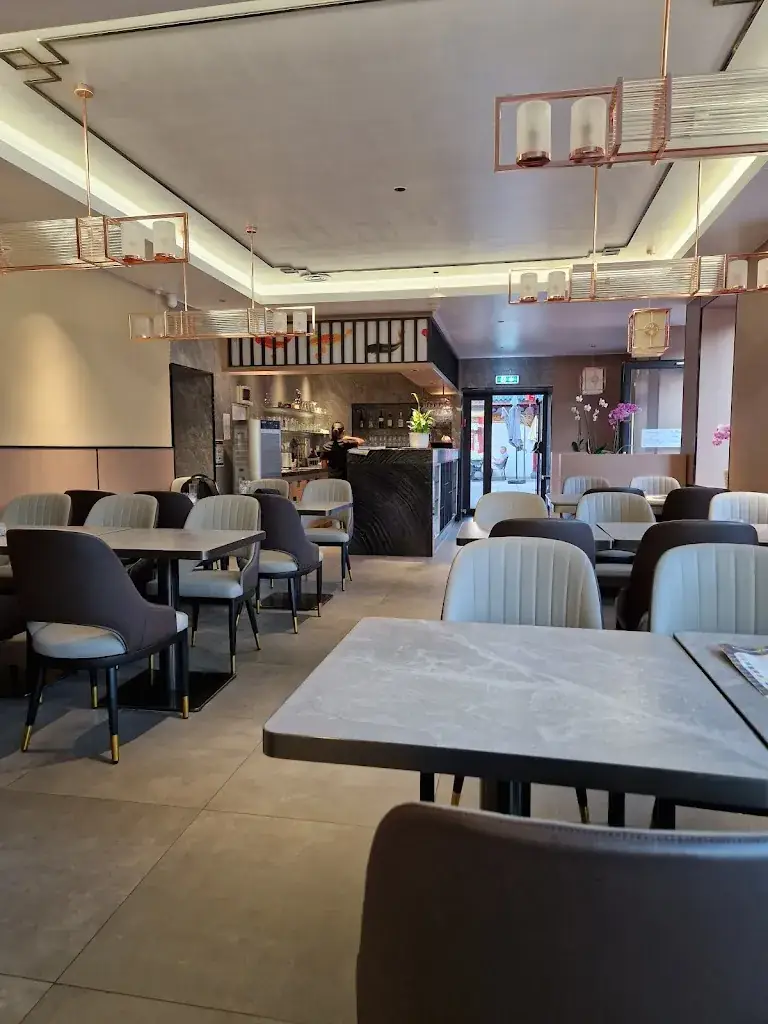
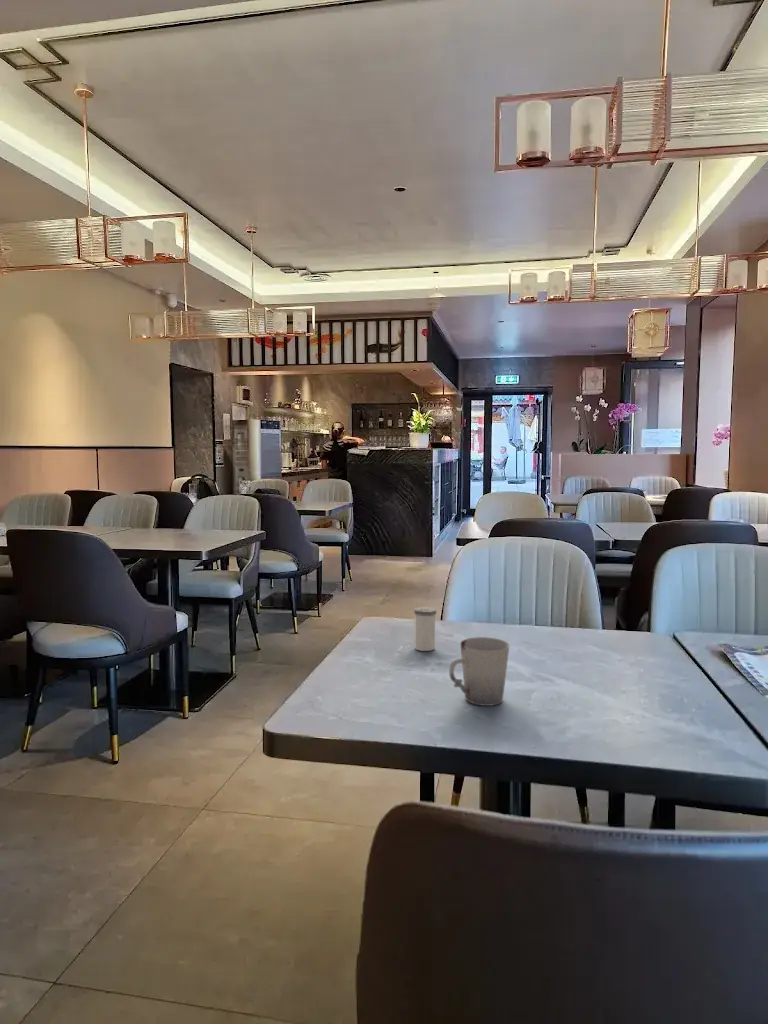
+ cup [448,636,511,707]
+ salt shaker [413,606,437,652]
